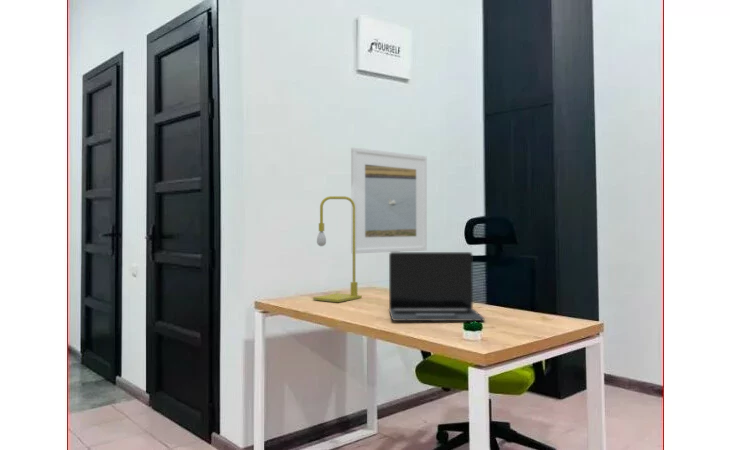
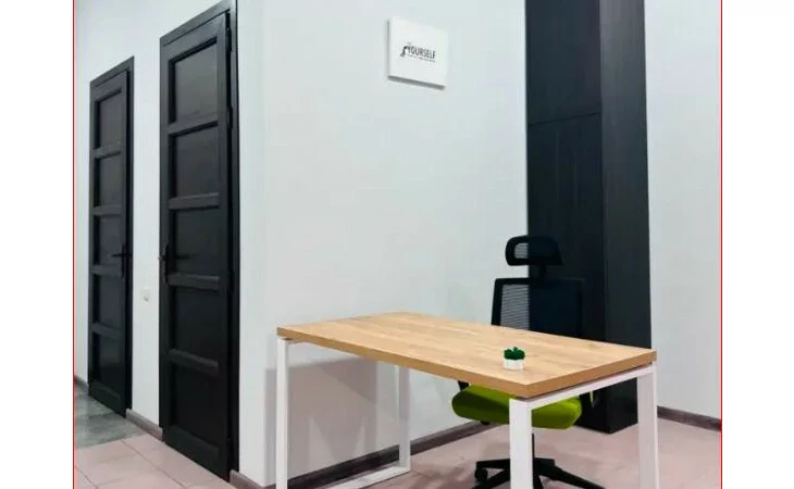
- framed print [350,146,428,254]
- laptop [388,251,486,322]
- table lamp [312,195,363,303]
